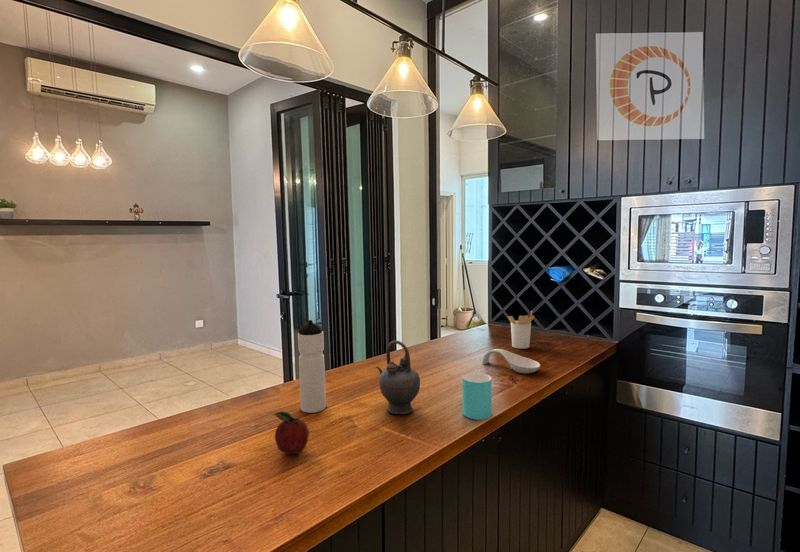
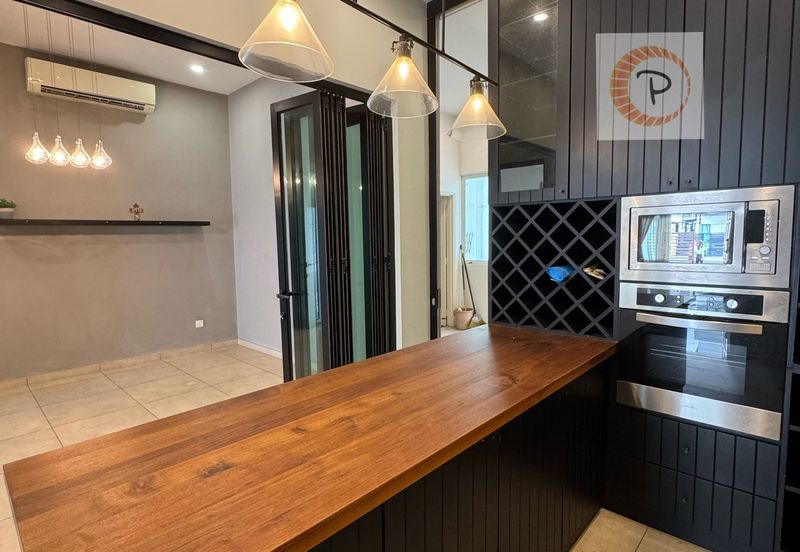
- cup [461,372,493,421]
- water bottle [297,319,327,414]
- spoon rest [481,348,541,375]
- teapot [375,340,421,415]
- utensil holder [507,310,535,350]
- fruit [272,410,310,455]
